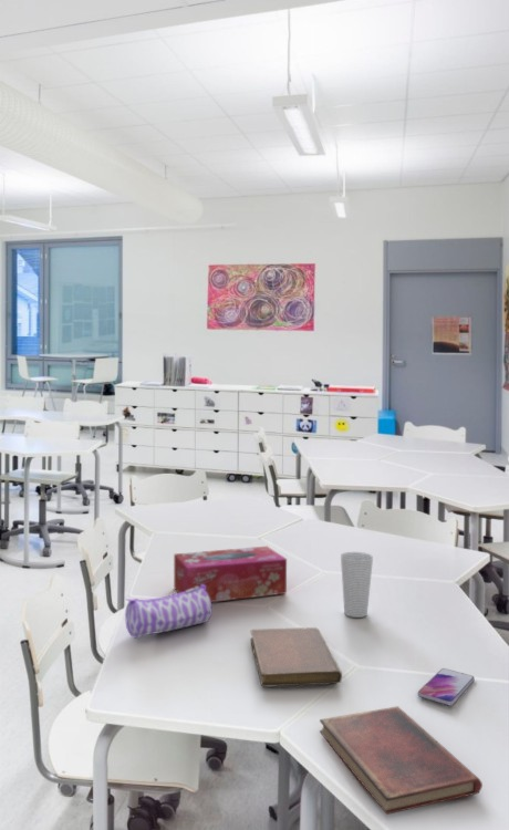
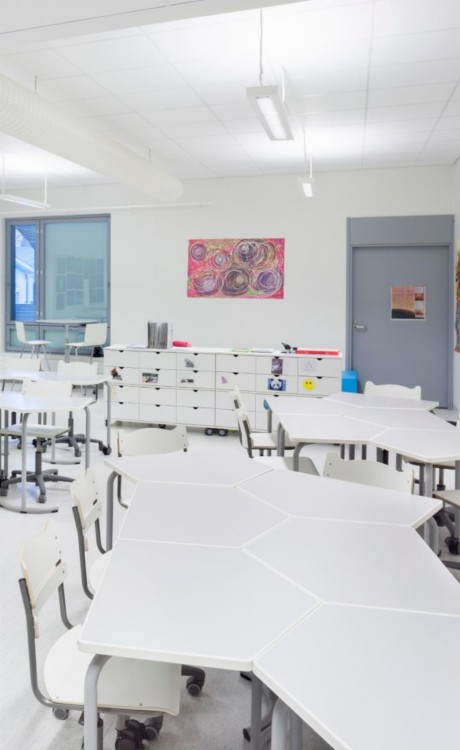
- smartphone [416,667,476,706]
- cup [340,551,374,619]
- tissue box [173,546,288,603]
- notebook [250,626,343,688]
- diary [319,705,484,816]
- pencil case [124,584,212,639]
